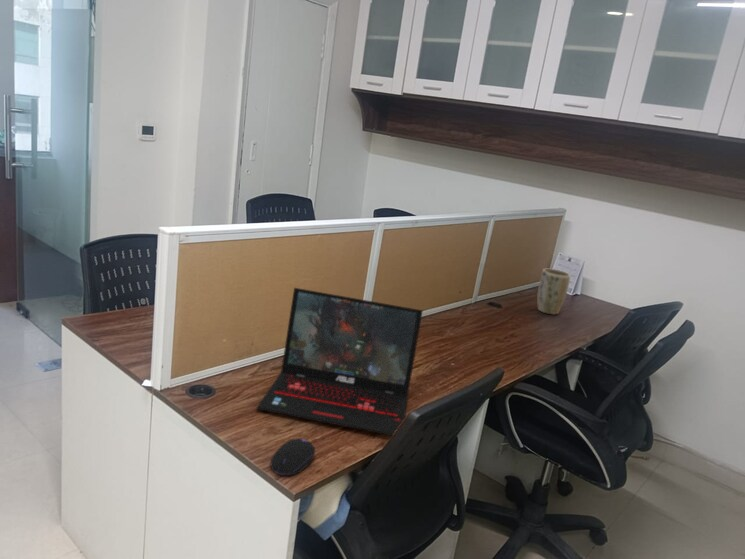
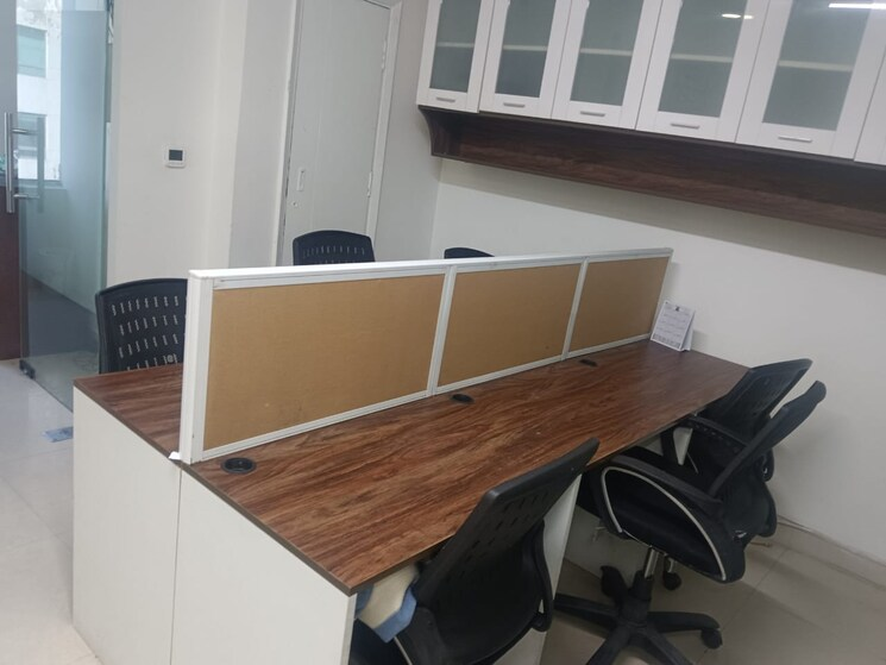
- computer mouse [269,437,316,477]
- laptop [256,287,424,437]
- plant pot [536,268,571,315]
